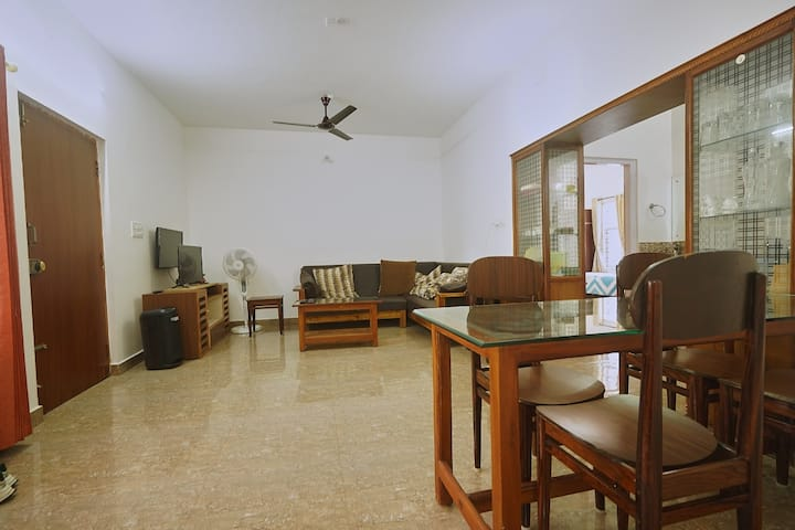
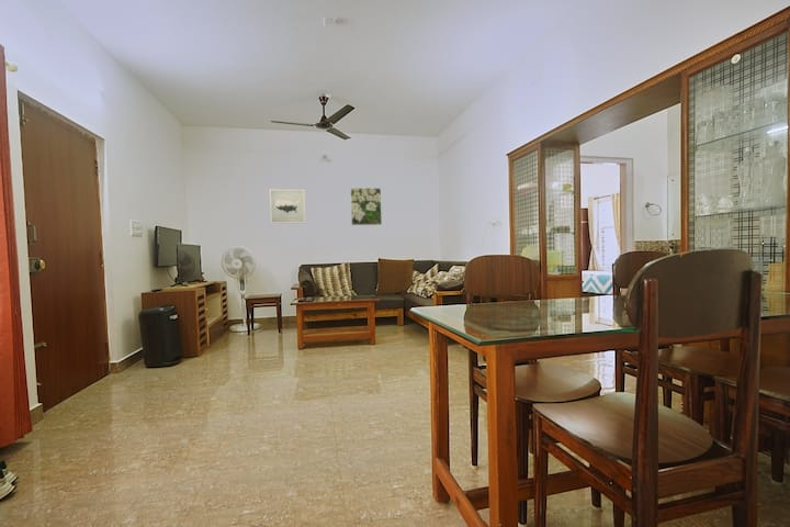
+ wall art [269,188,307,225]
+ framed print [349,187,383,226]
